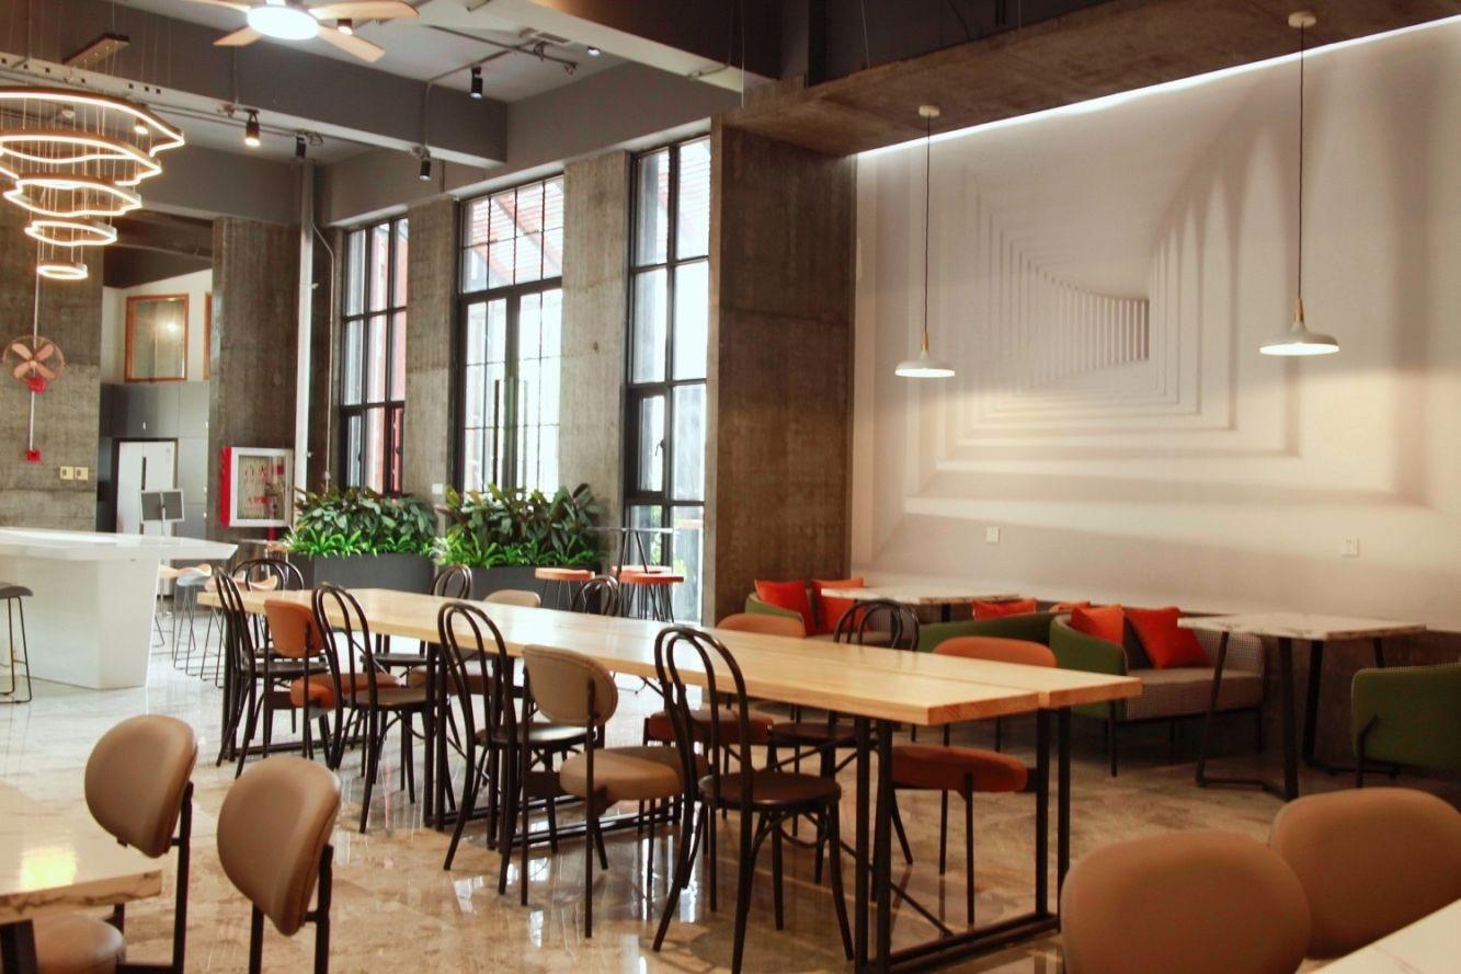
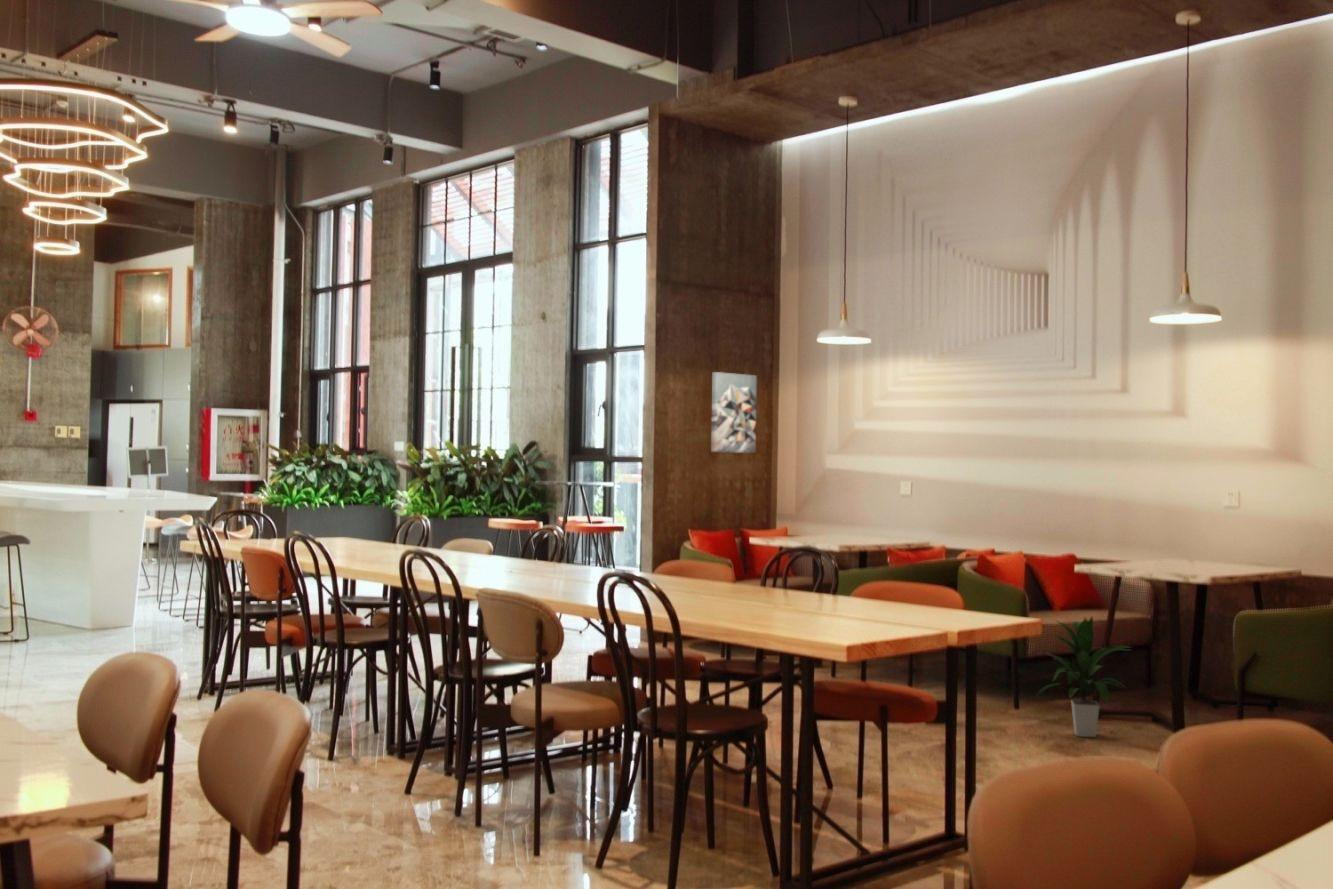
+ indoor plant [1031,614,1132,738]
+ wall art [710,371,758,454]
